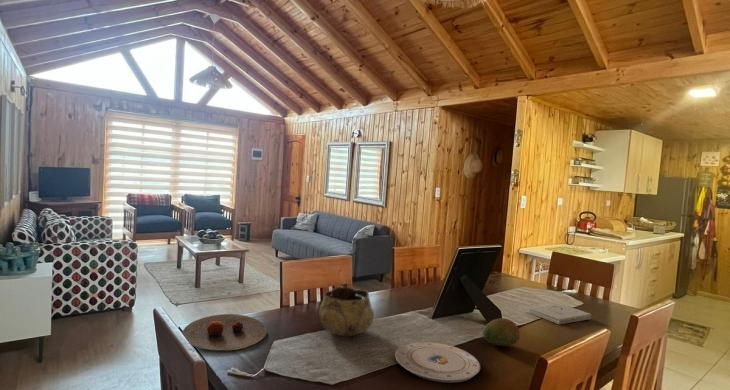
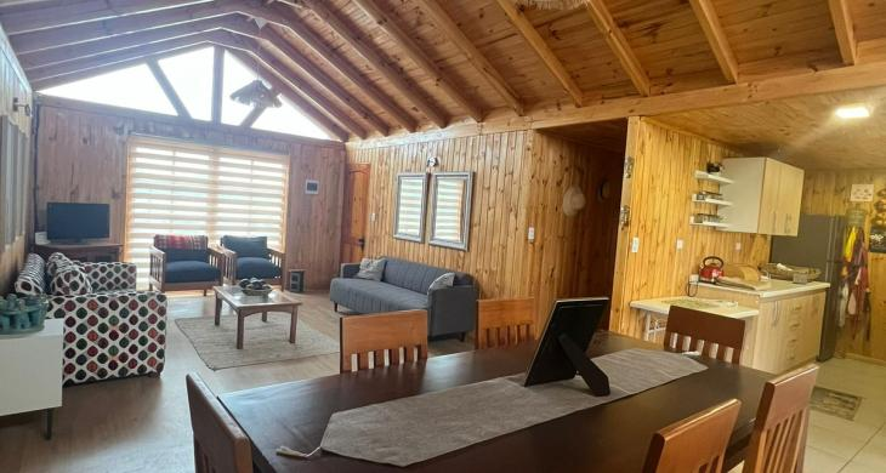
- decorative bowl [318,286,375,337]
- plate [181,313,268,352]
- book [526,302,592,325]
- plate [394,341,481,383]
- fruit [482,317,521,347]
